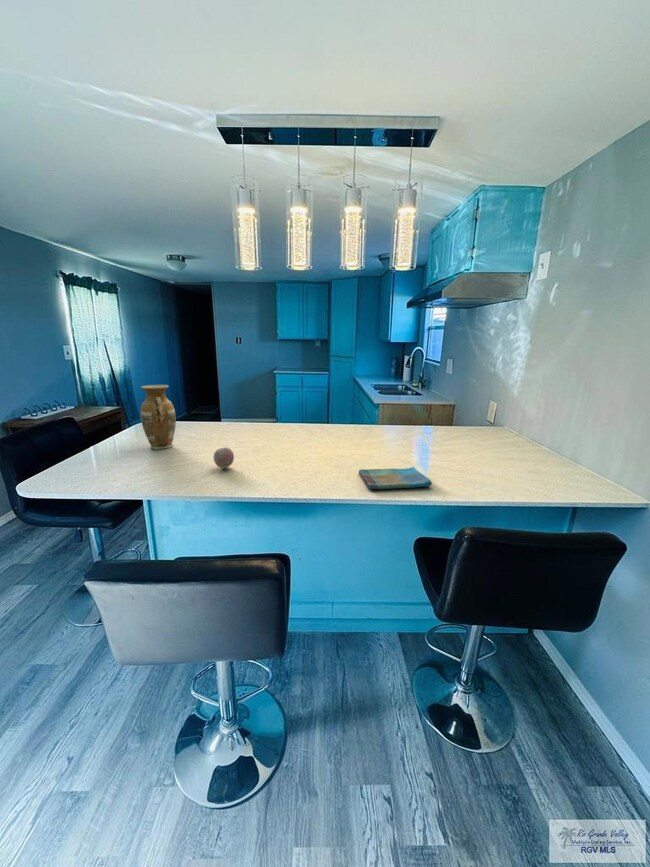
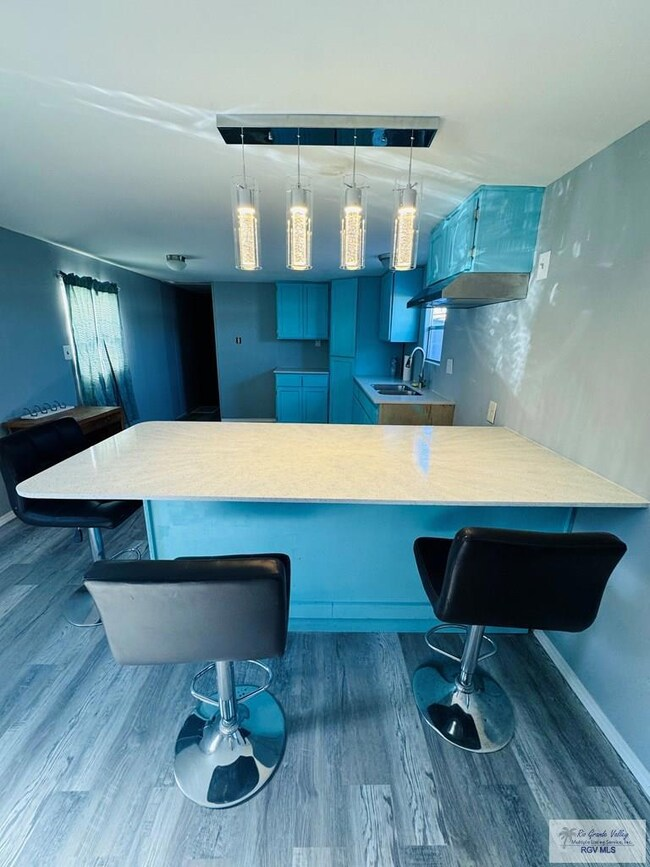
- dish towel [358,466,433,490]
- apple [213,447,235,469]
- vase [139,384,177,450]
